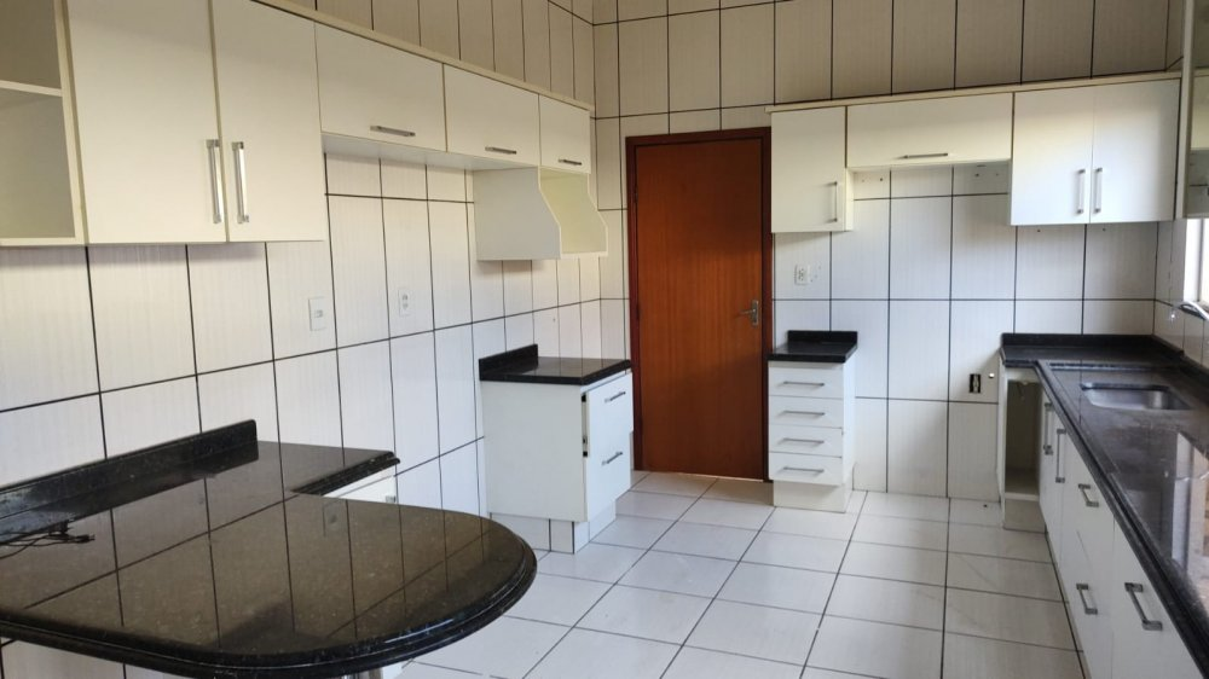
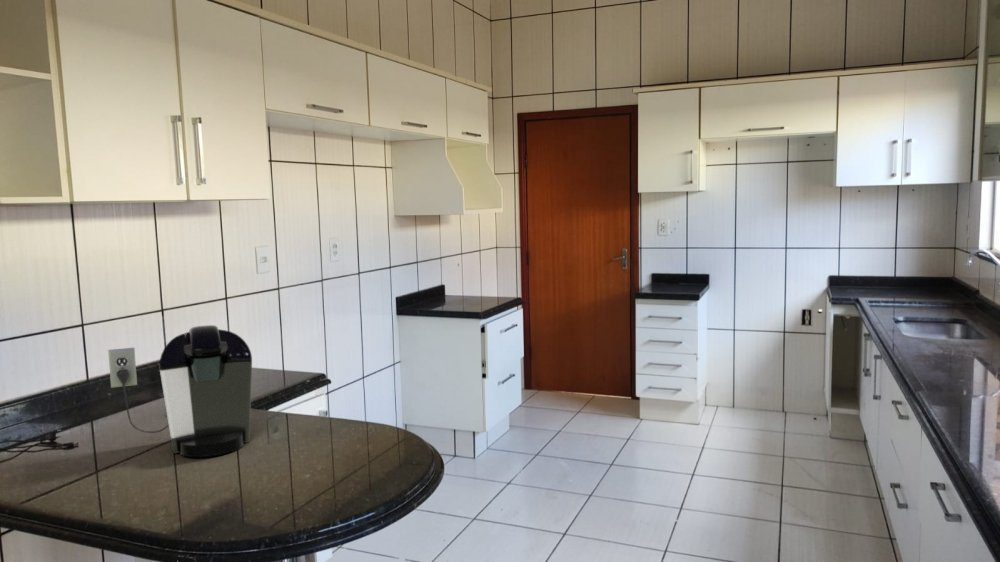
+ coffee maker [107,324,253,458]
